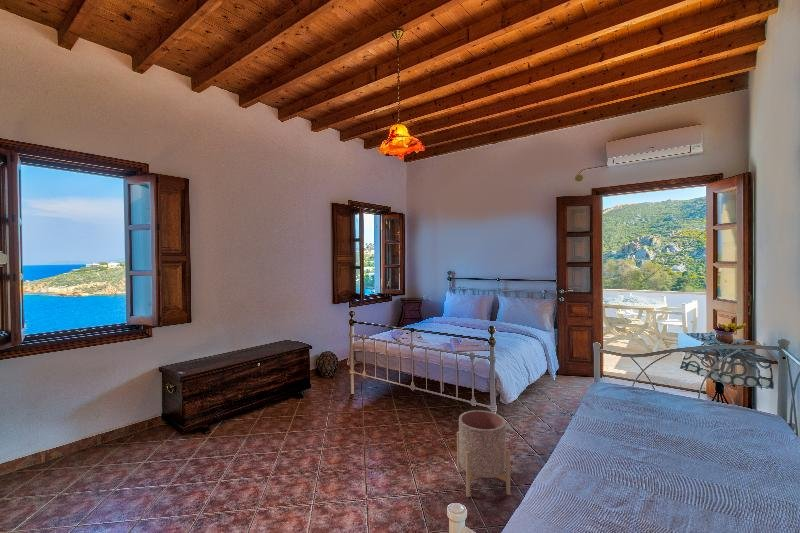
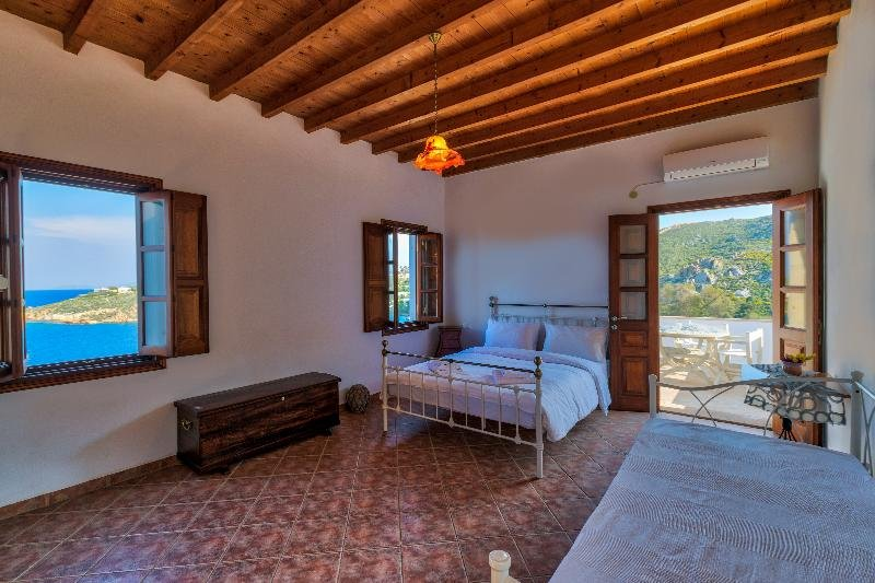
- planter [456,409,511,498]
